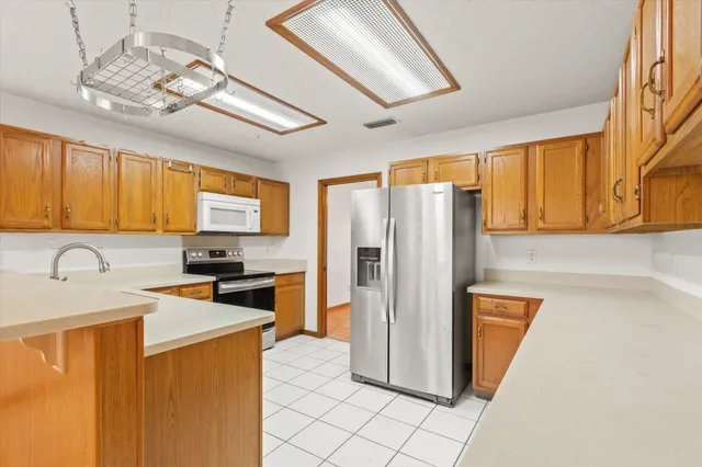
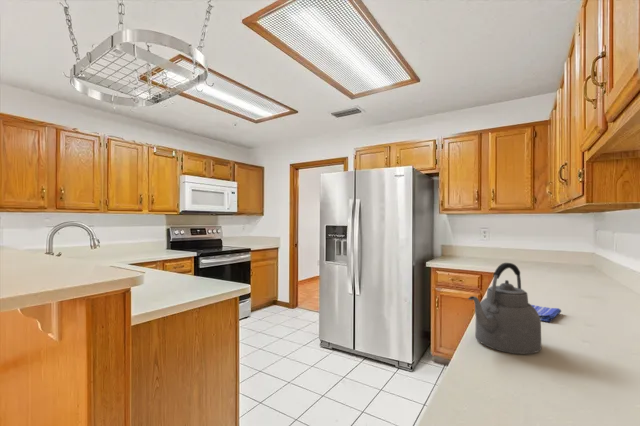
+ dish towel [531,304,562,323]
+ kettle [467,262,543,355]
